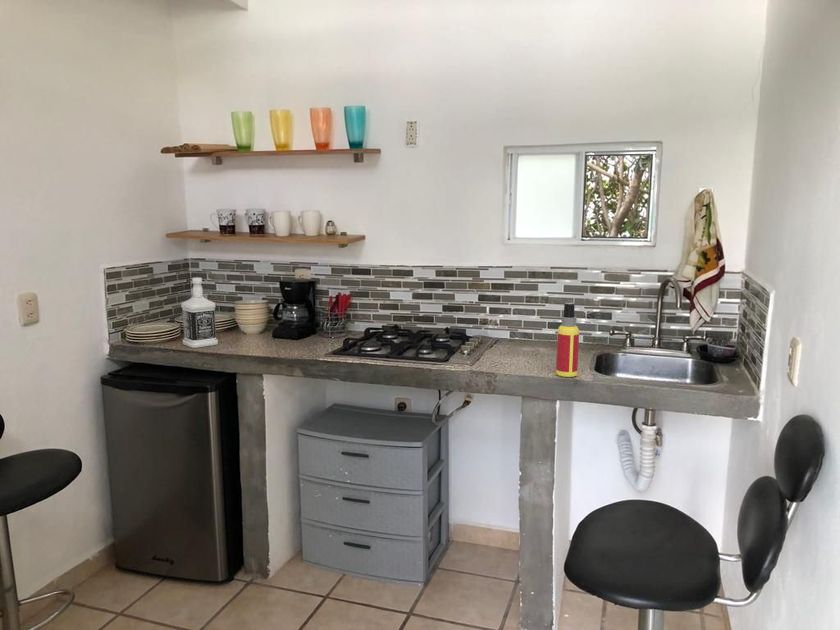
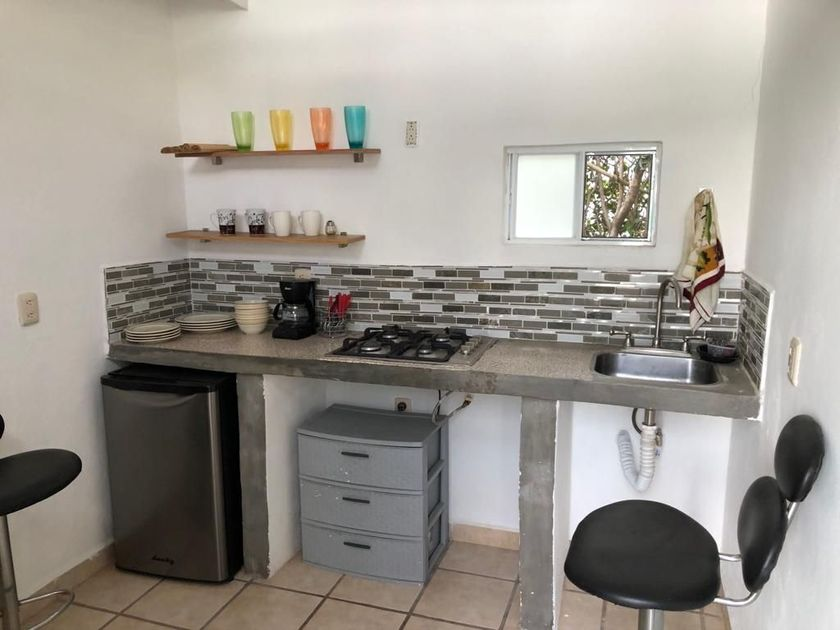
- spray bottle [555,302,580,378]
- bottle [180,276,219,349]
